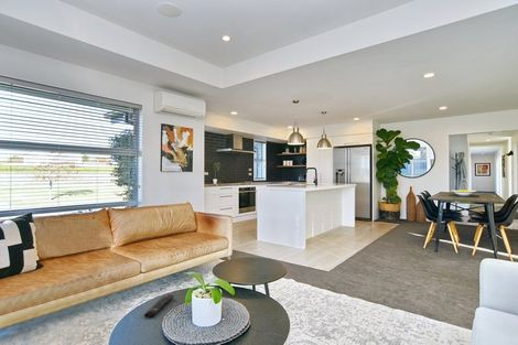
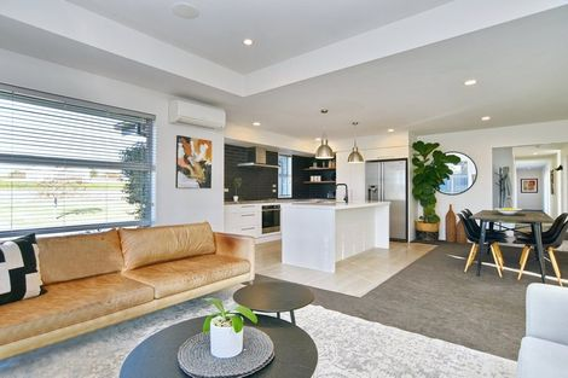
- remote control [143,293,175,319]
